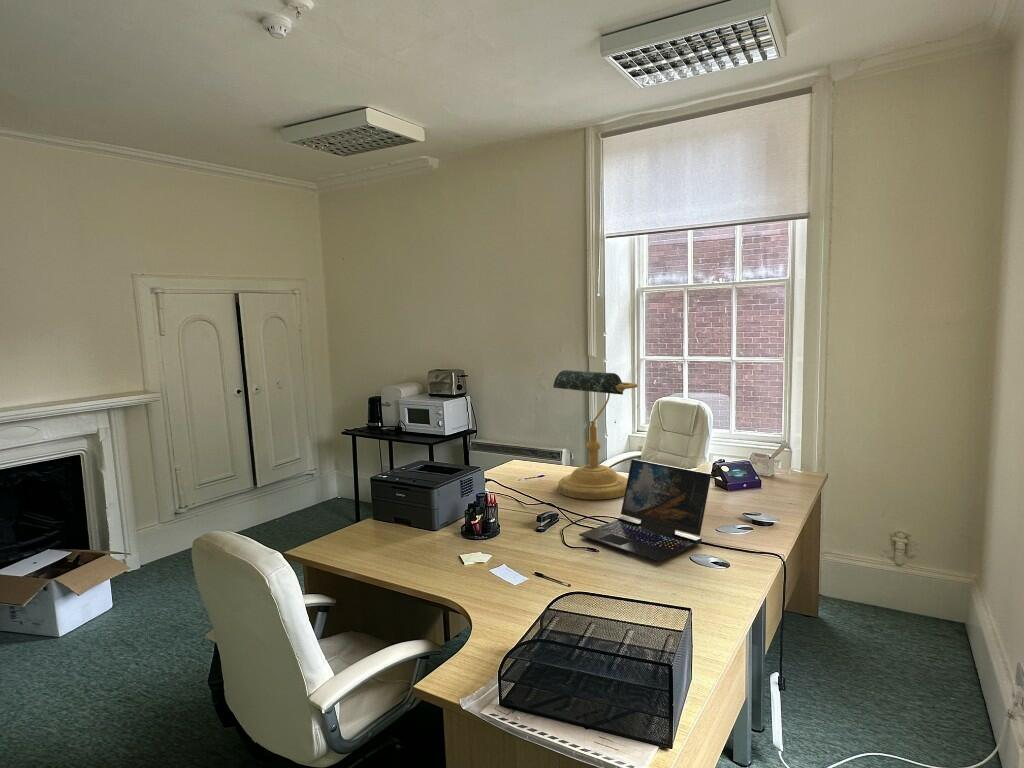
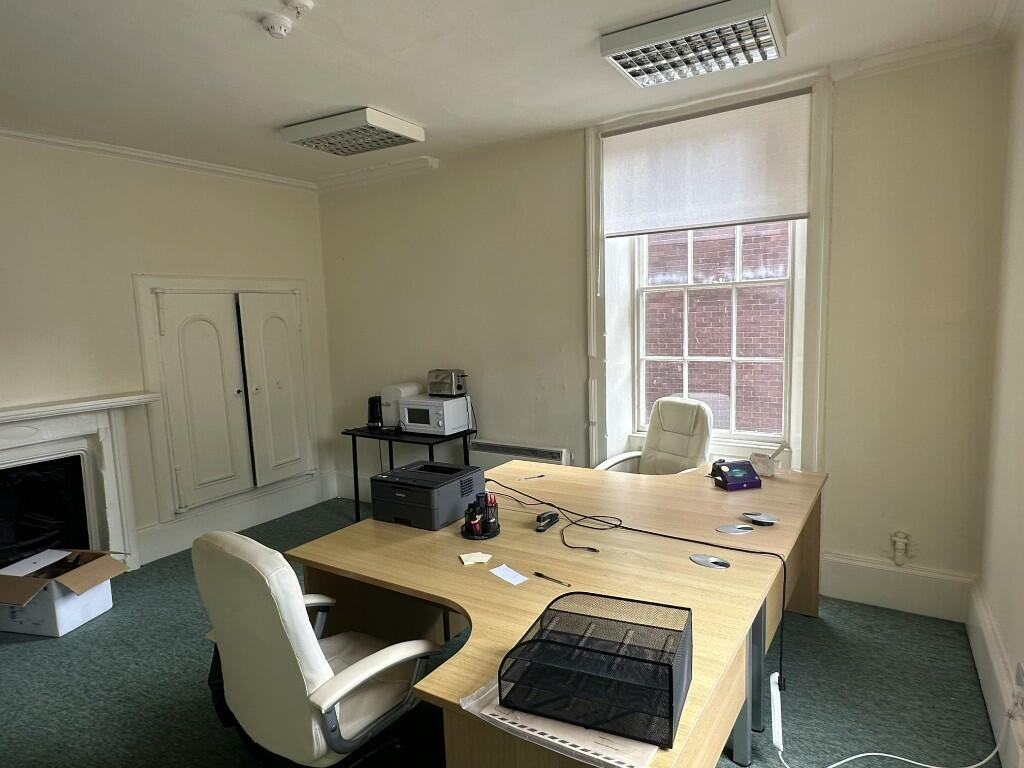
- laptop [578,458,712,563]
- desk lamp [552,369,639,501]
